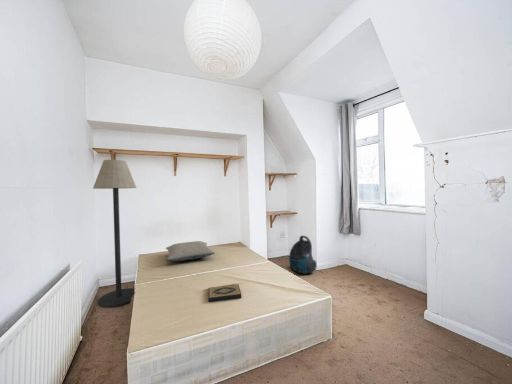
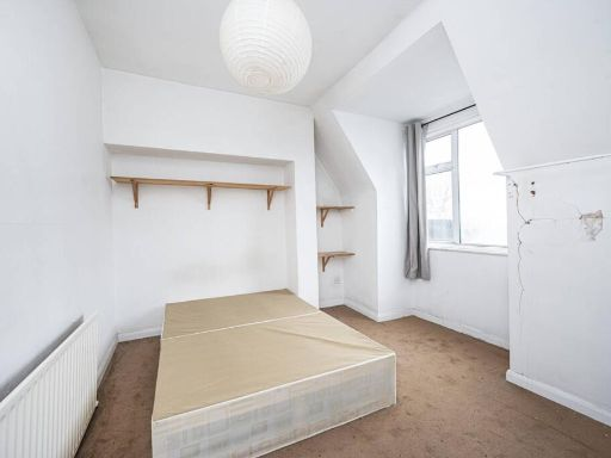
- pillow [165,240,216,262]
- floor lamp [92,159,137,309]
- hardback book [208,283,242,303]
- vacuum cleaner [288,235,318,275]
